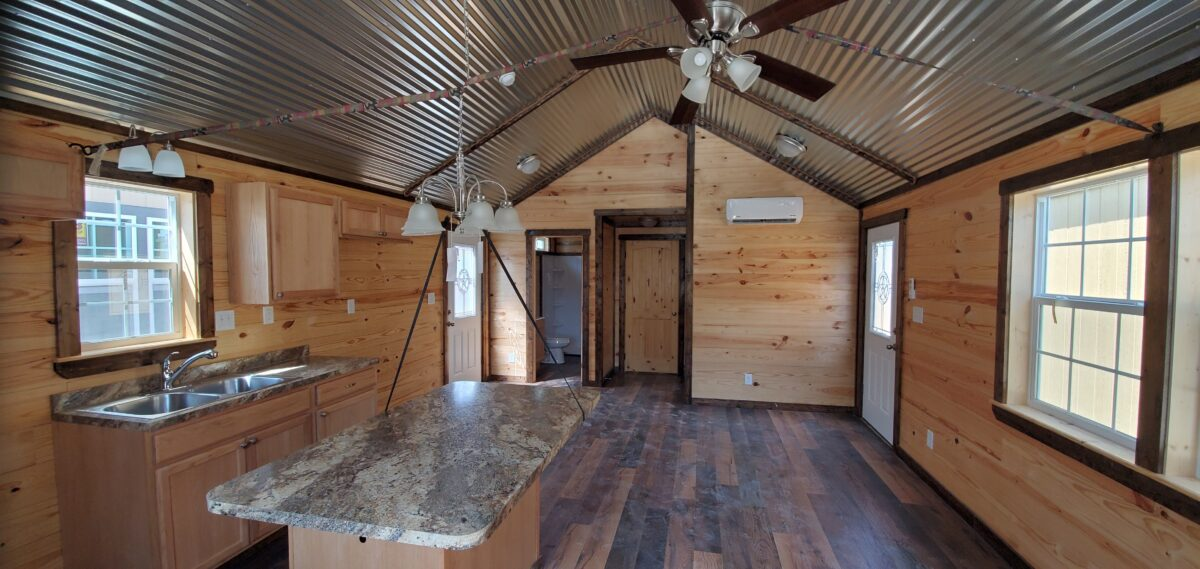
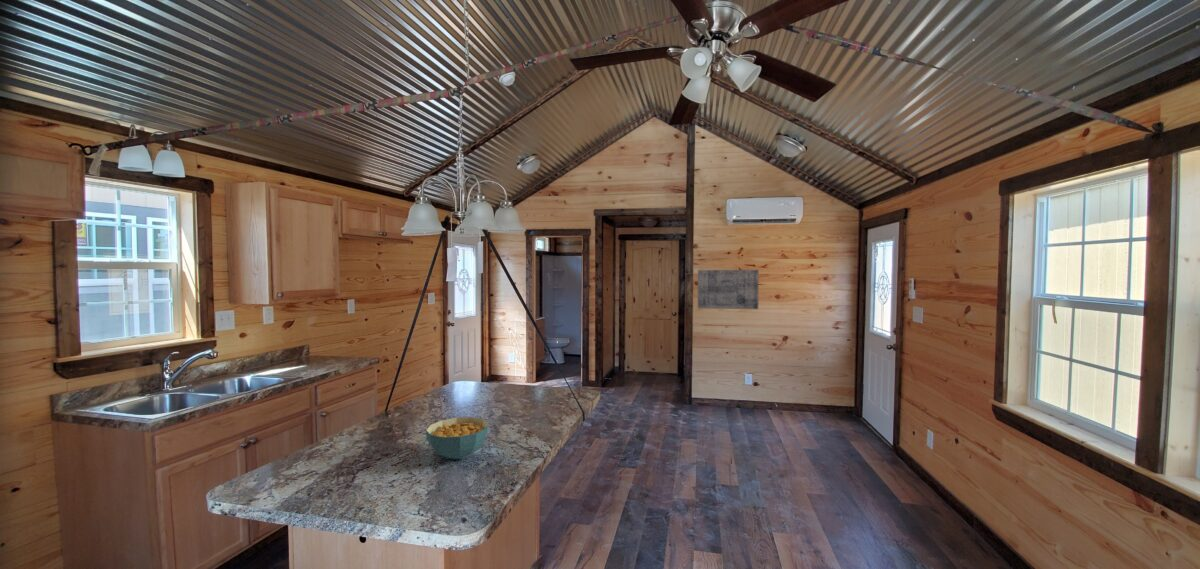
+ wall art [697,269,760,310]
+ cereal bowl [425,416,490,461]
